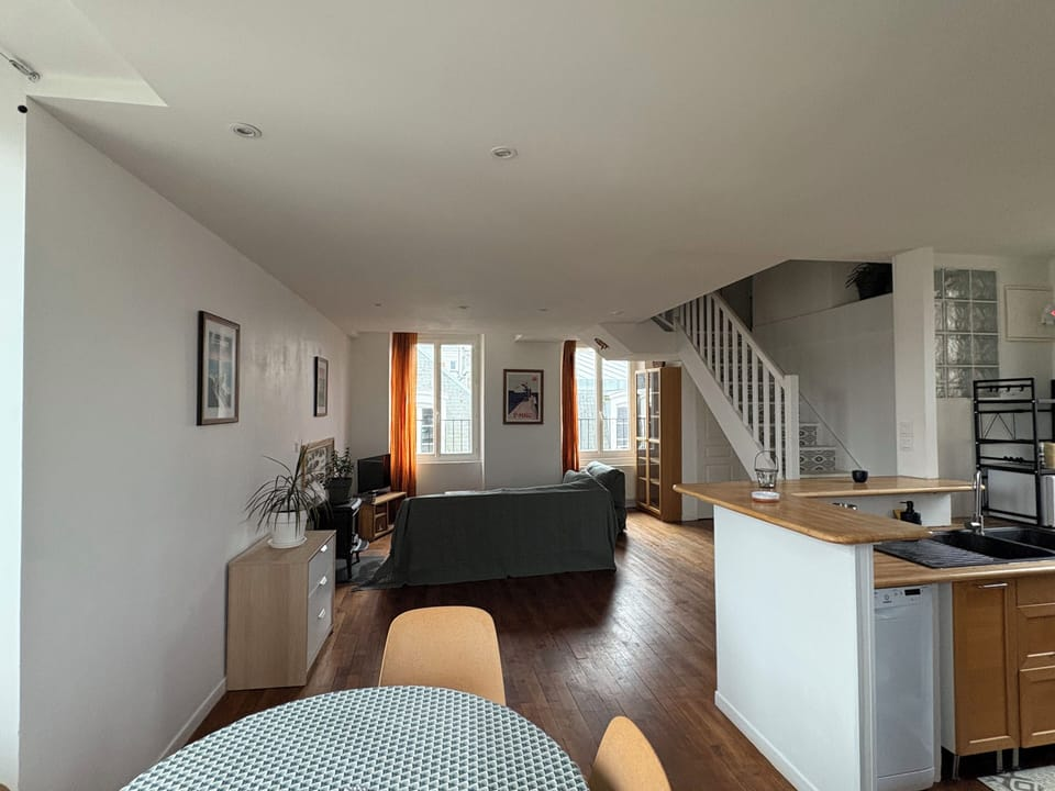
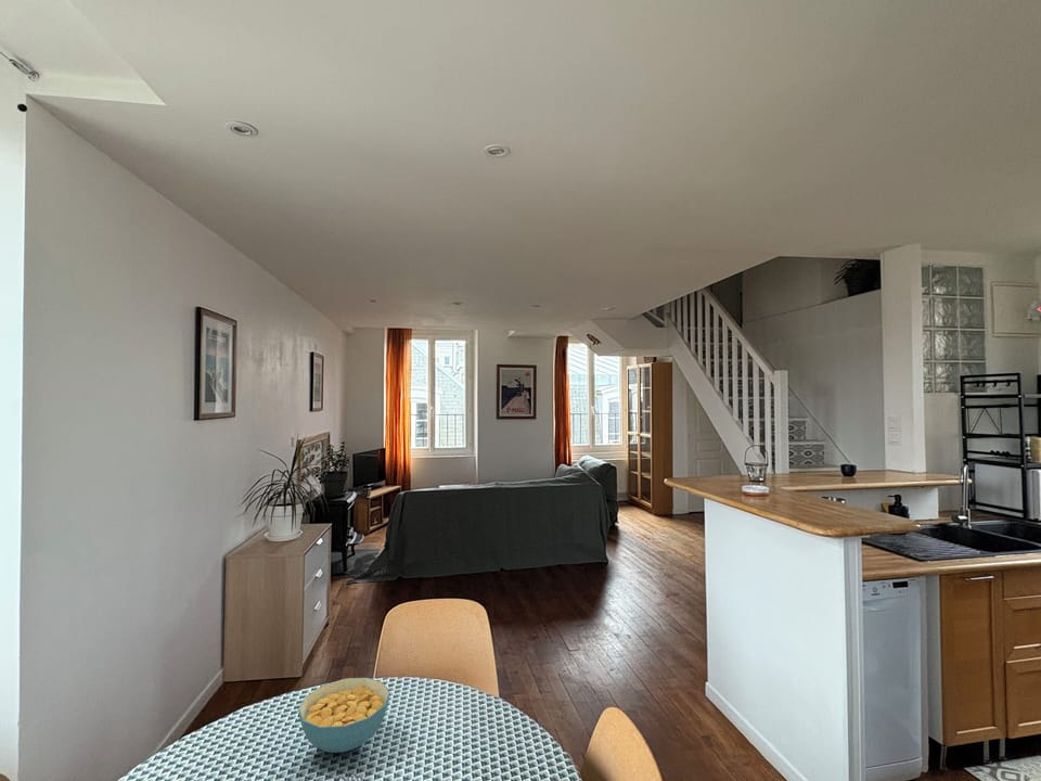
+ cereal bowl [297,677,390,754]
